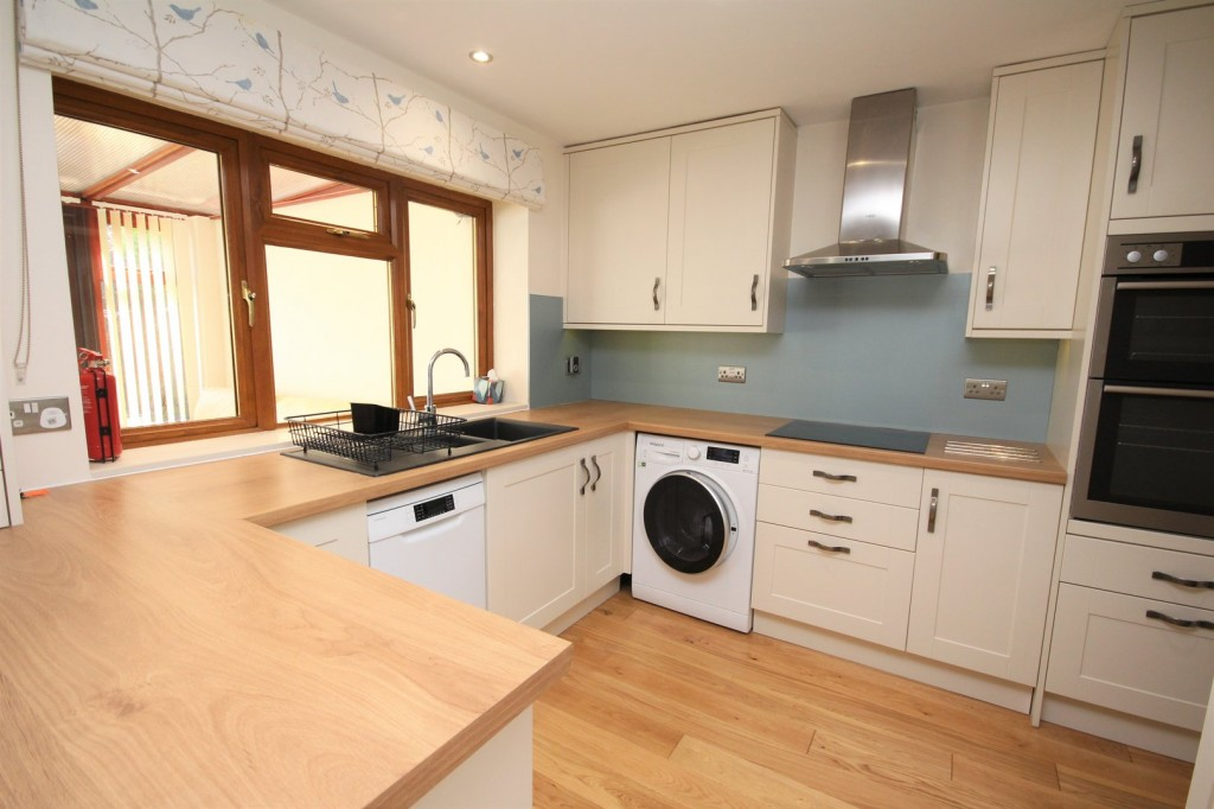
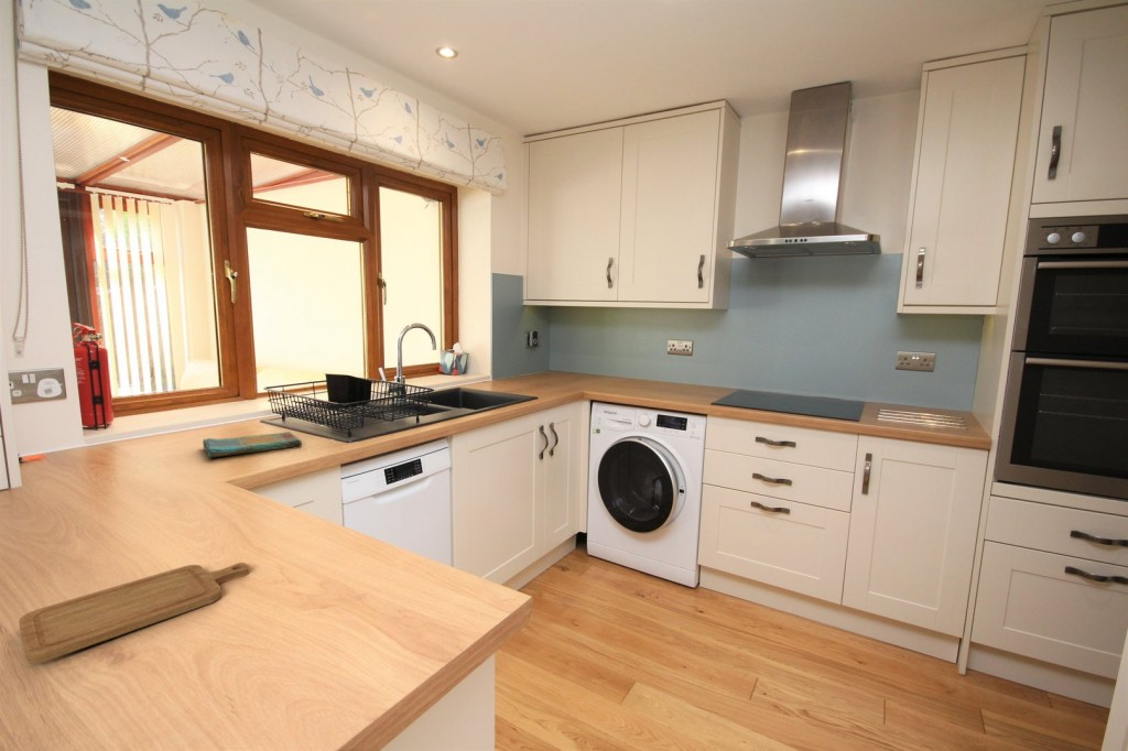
+ dish towel [202,431,303,459]
+ chopping board [18,562,250,664]
